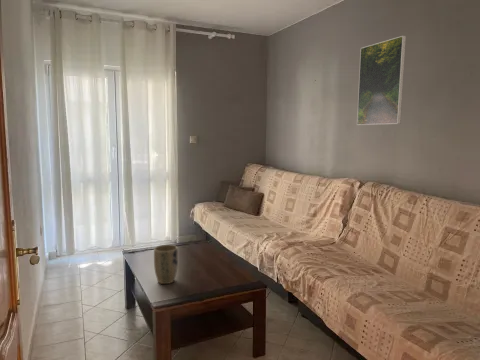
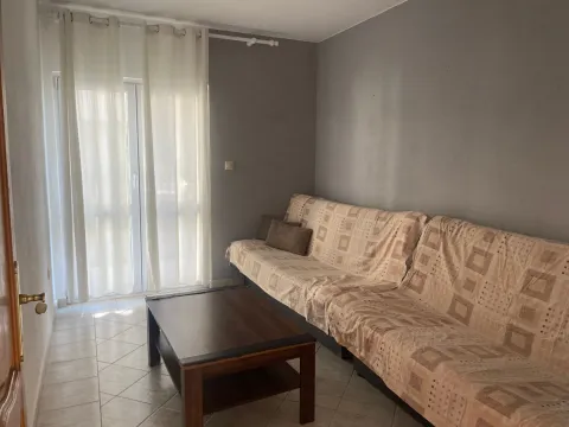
- plant pot [153,244,179,285]
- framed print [356,35,407,126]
